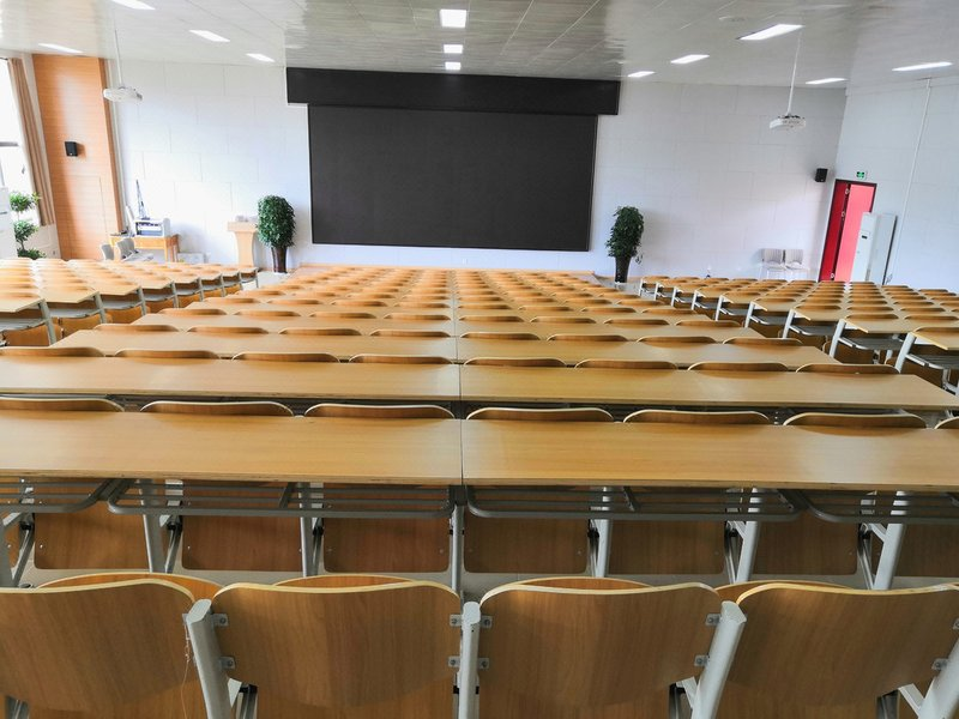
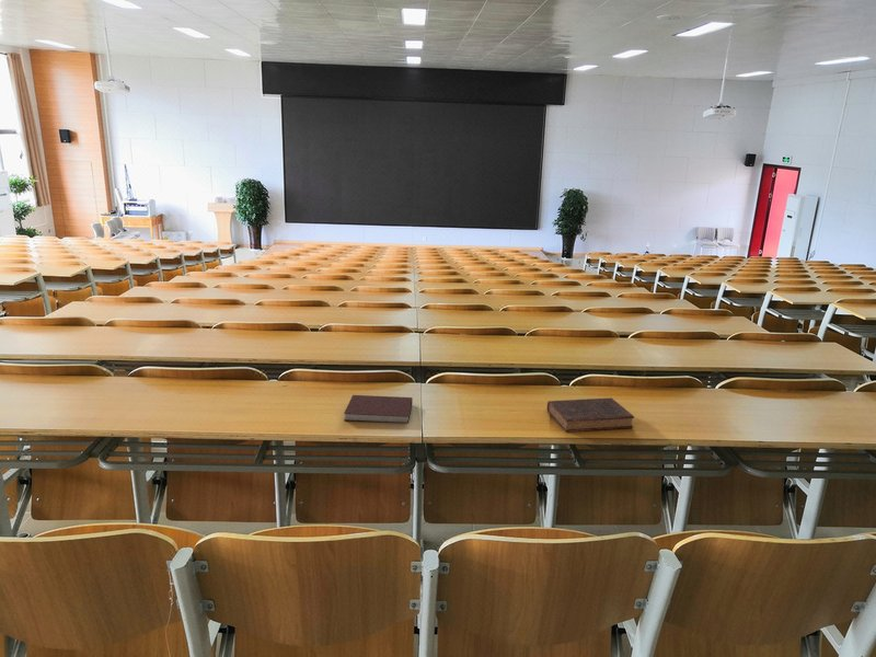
+ book [546,396,635,433]
+ notebook [343,394,414,425]
